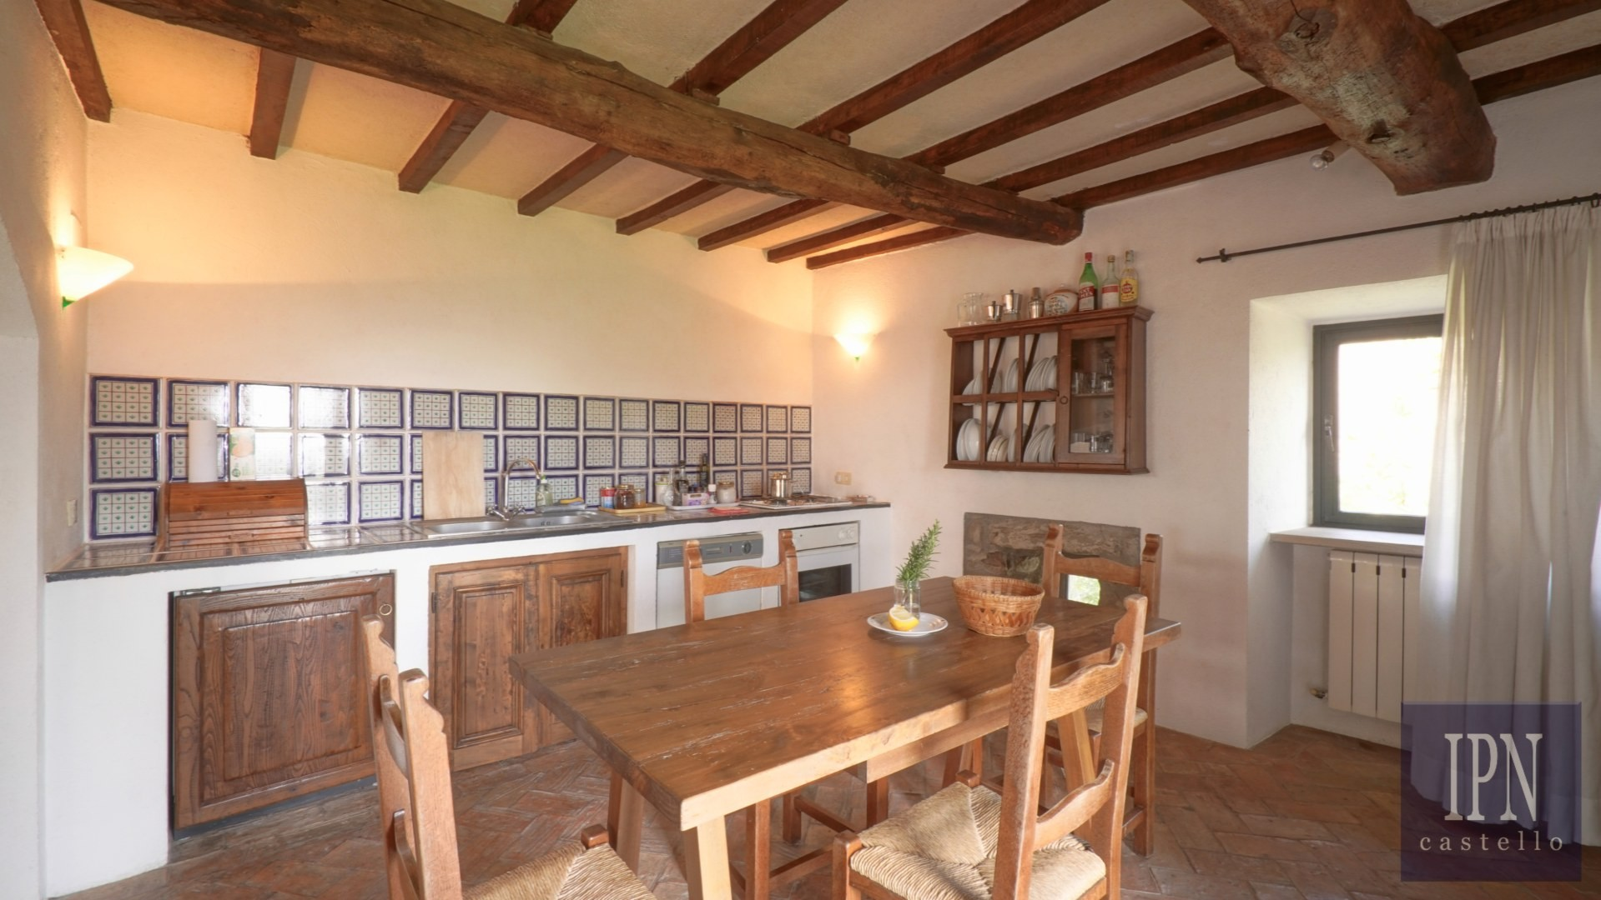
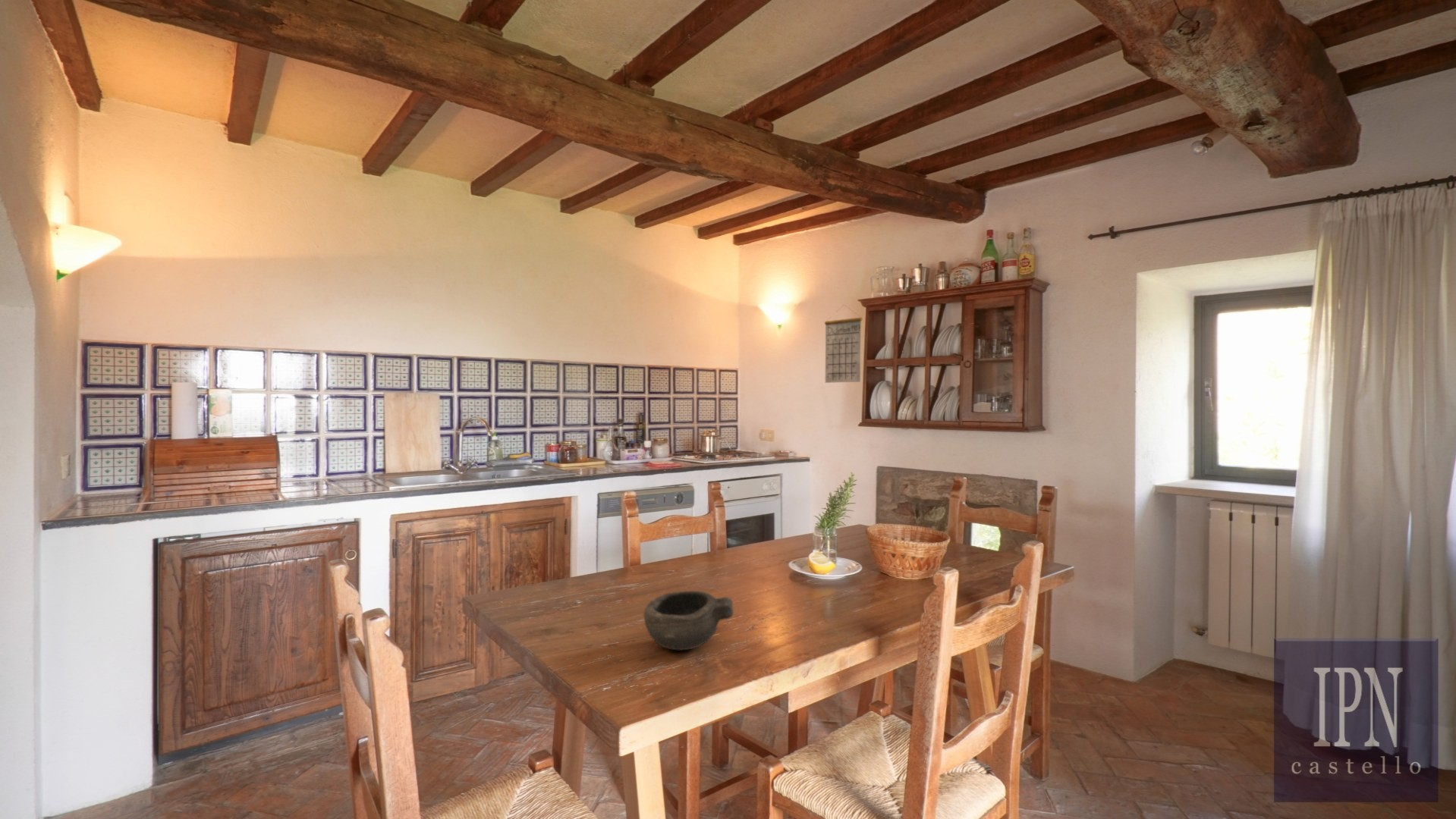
+ bowl [643,590,734,651]
+ calendar [824,304,863,384]
